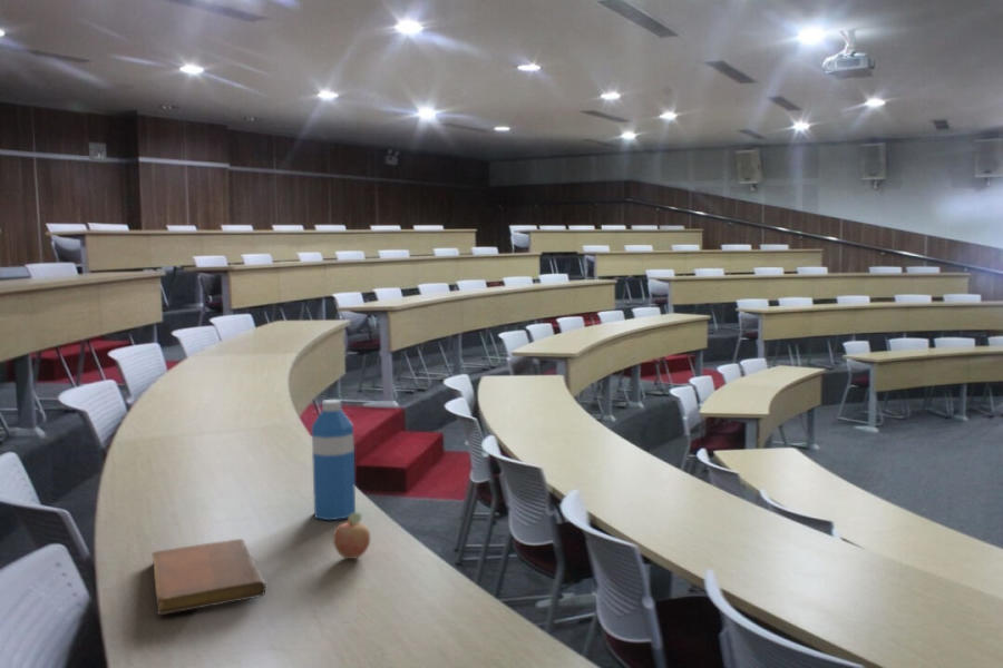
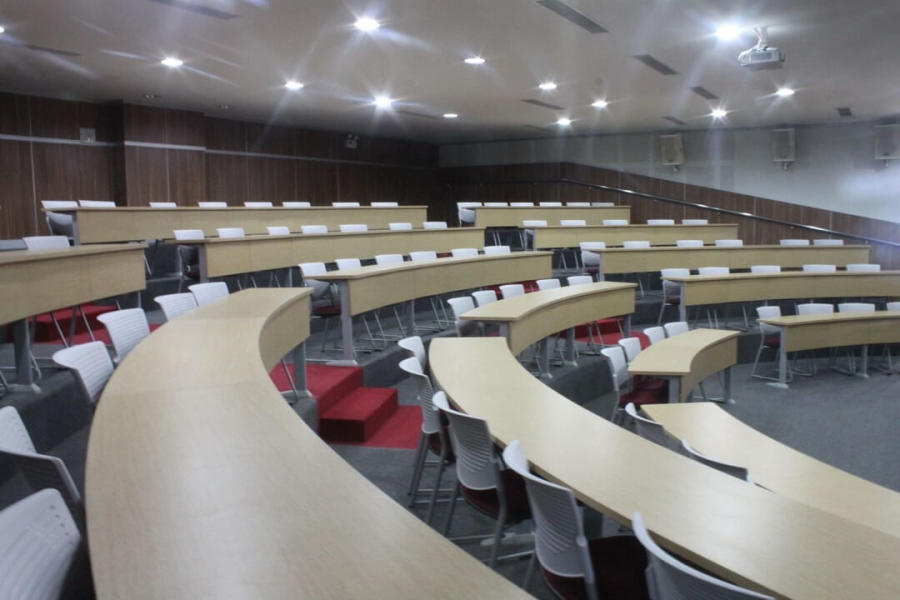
- notebook [152,538,267,616]
- water bottle [311,399,357,521]
- fruit [332,511,371,560]
